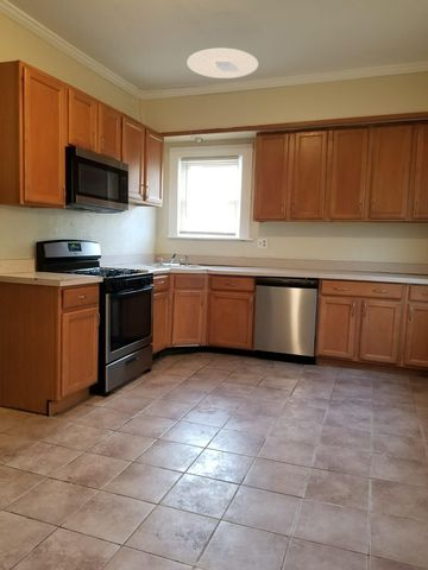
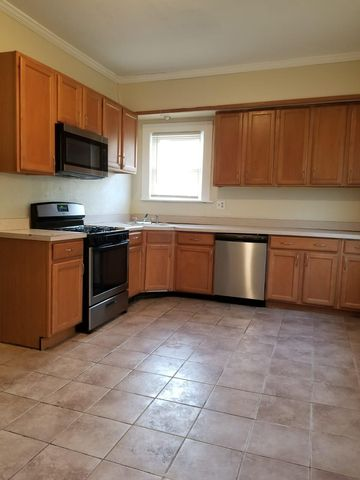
- ceiling light [185,48,259,80]
